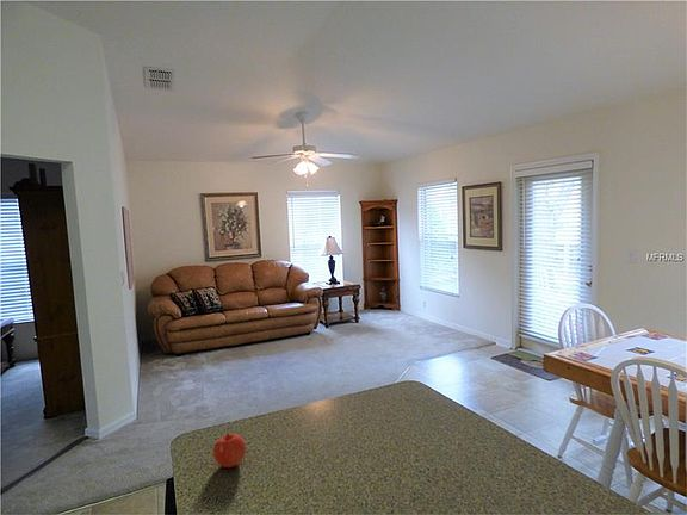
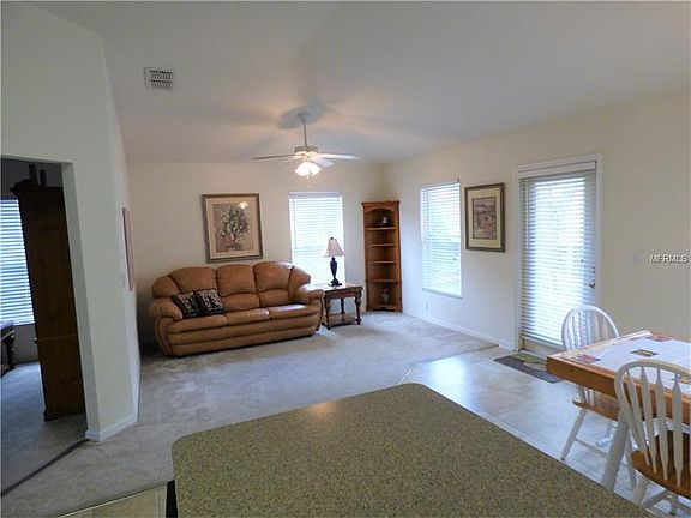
- apple [212,433,247,469]
